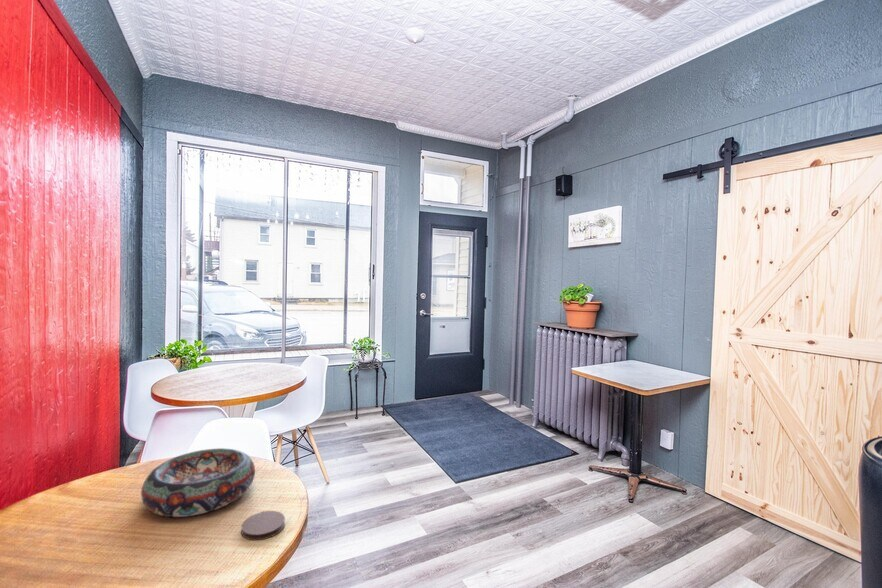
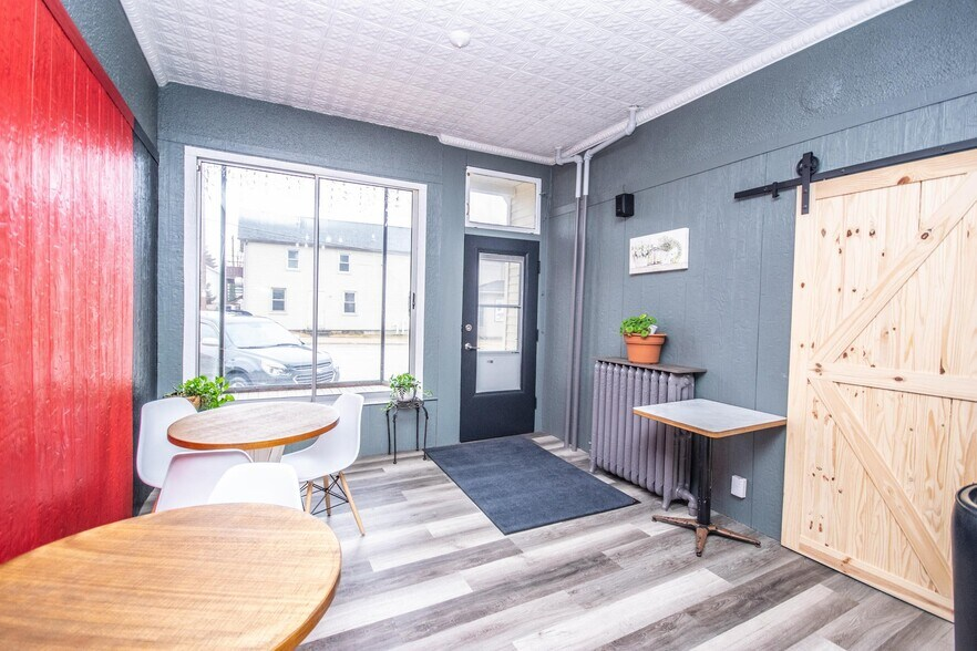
- decorative bowl [140,447,256,518]
- coaster [240,510,286,541]
